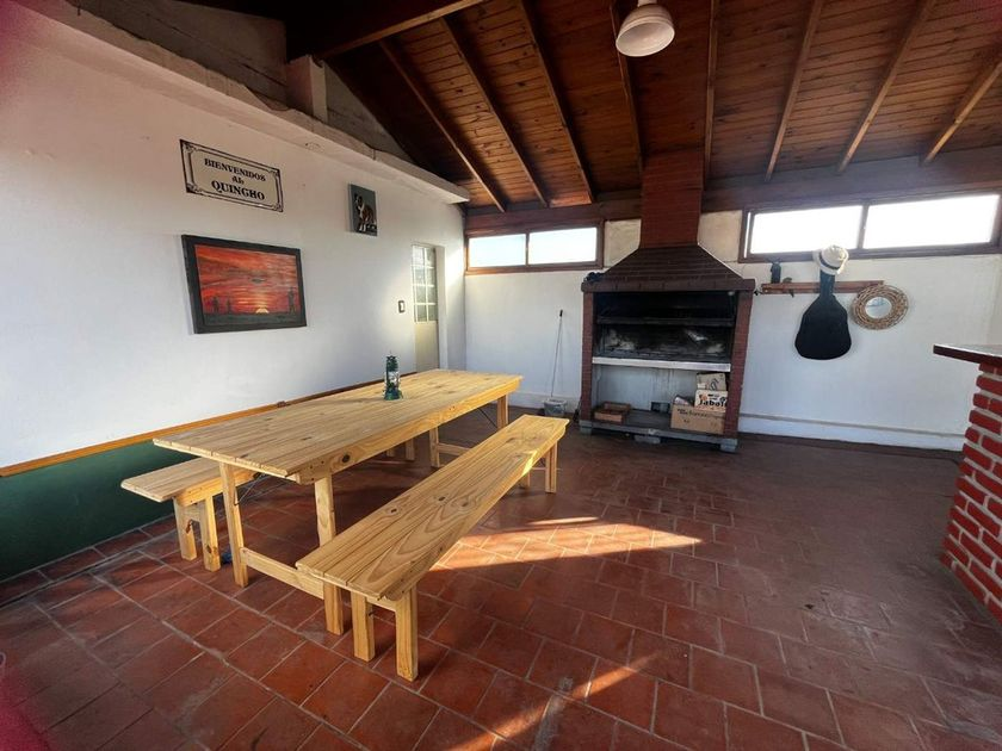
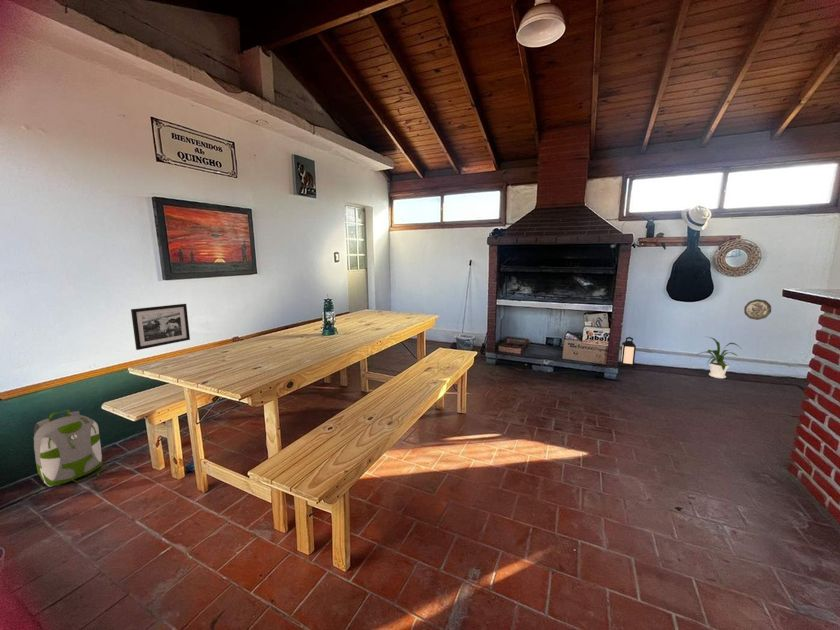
+ lantern [619,336,637,368]
+ decorative plate [743,298,772,321]
+ house plant [696,335,743,379]
+ backpack [33,408,107,488]
+ picture frame [130,303,191,351]
